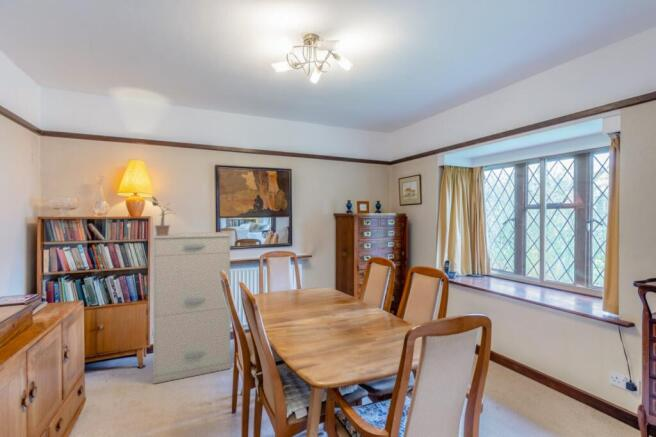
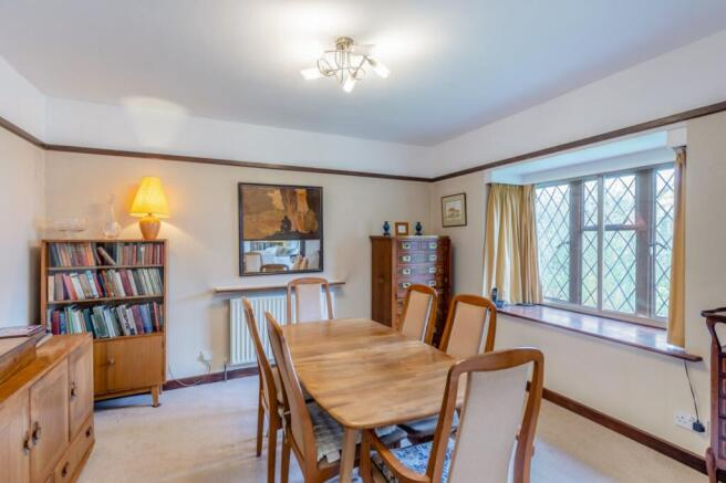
- filing cabinet [151,231,232,385]
- potted plant [151,195,177,236]
